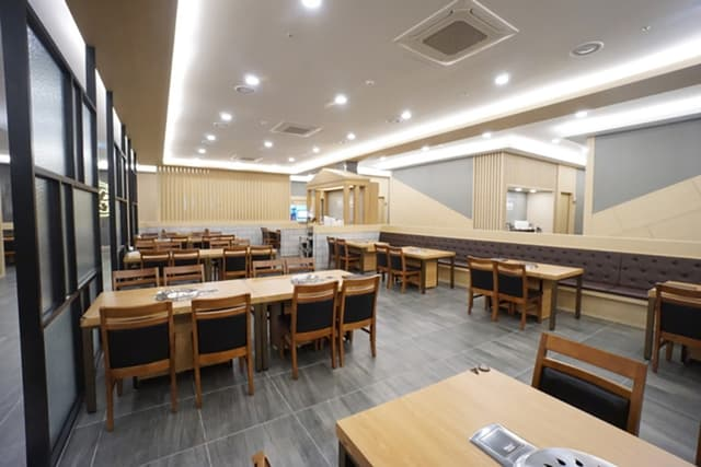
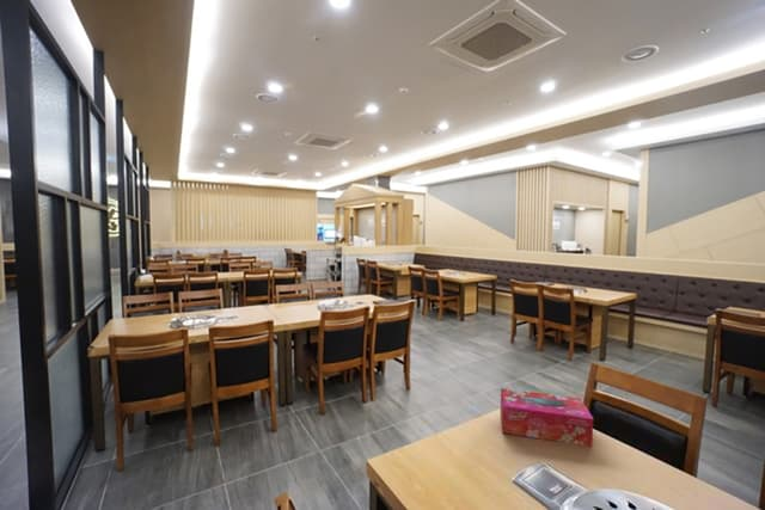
+ tissue box [500,387,594,448]
